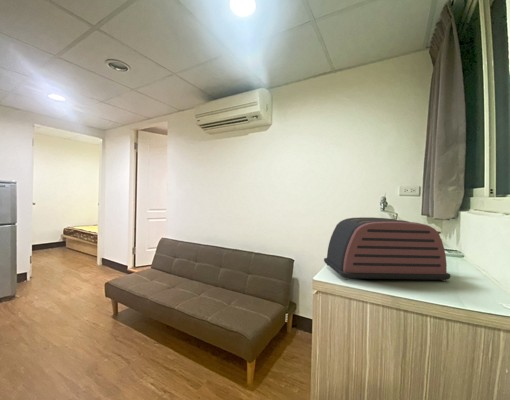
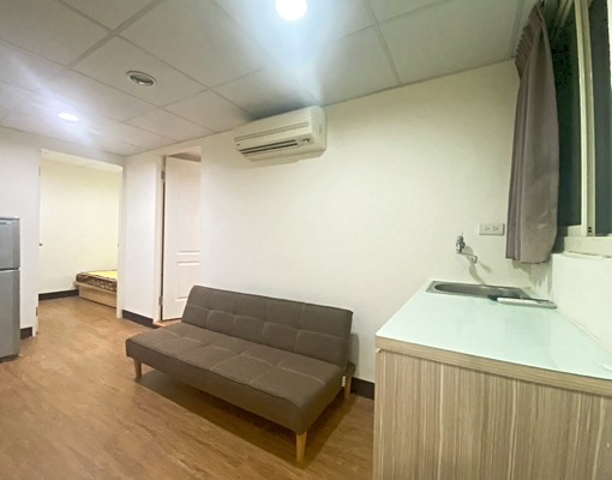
- toaster [323,216,451,282]
